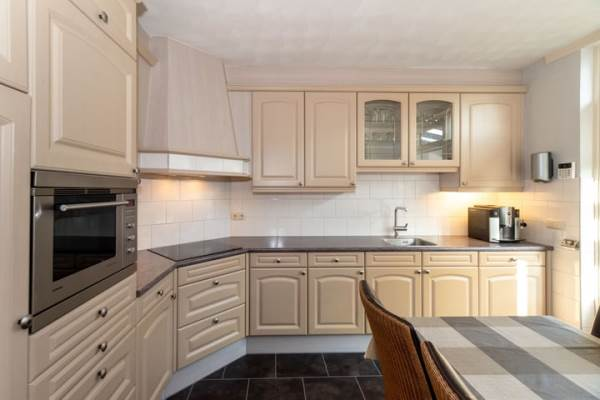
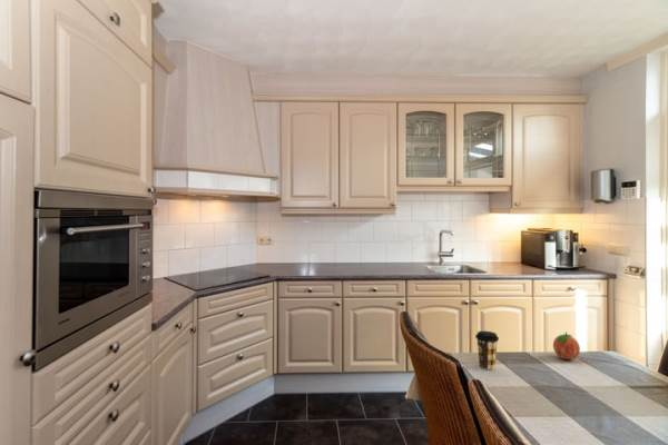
+ fruit [552,332,581,360]
+ coffee cup [474,330,500,370]
